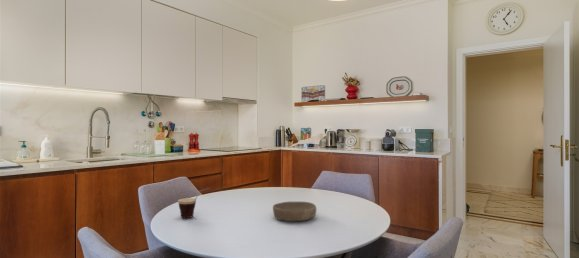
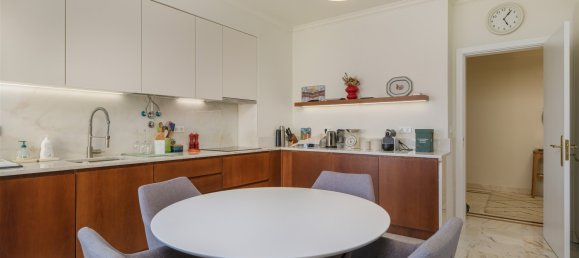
- cup [177,187,212,219]
- bowl [272,201,317,222]
